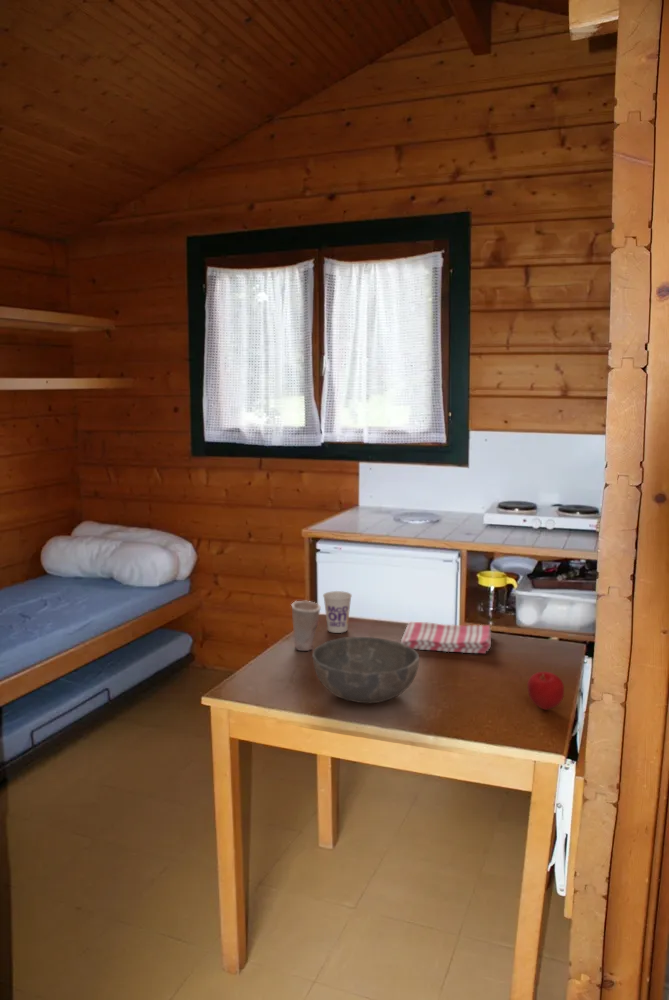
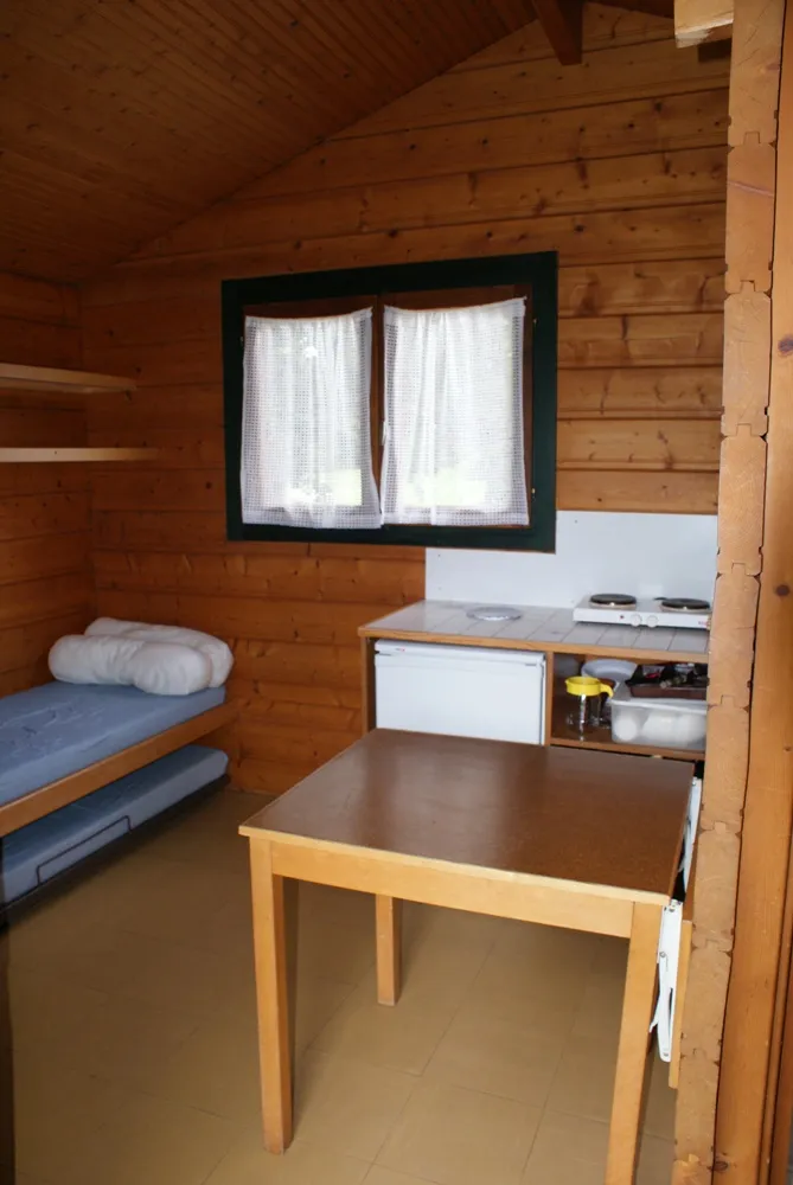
- apple [526,671,565,711]
- bowl [311,636,420,704]
- cup [322,590,353,634]
- dish towel [400,621,492,654]
- cup [290,600,322,652]
